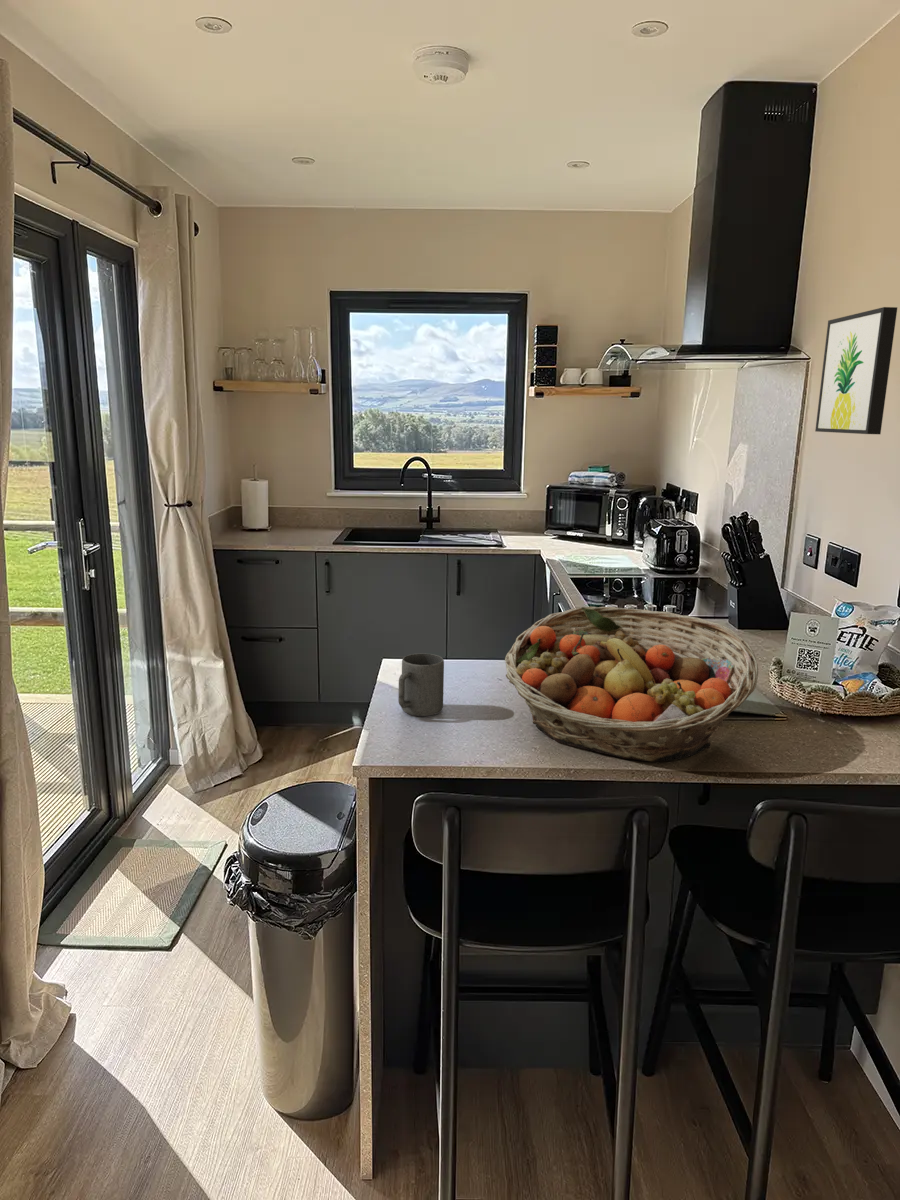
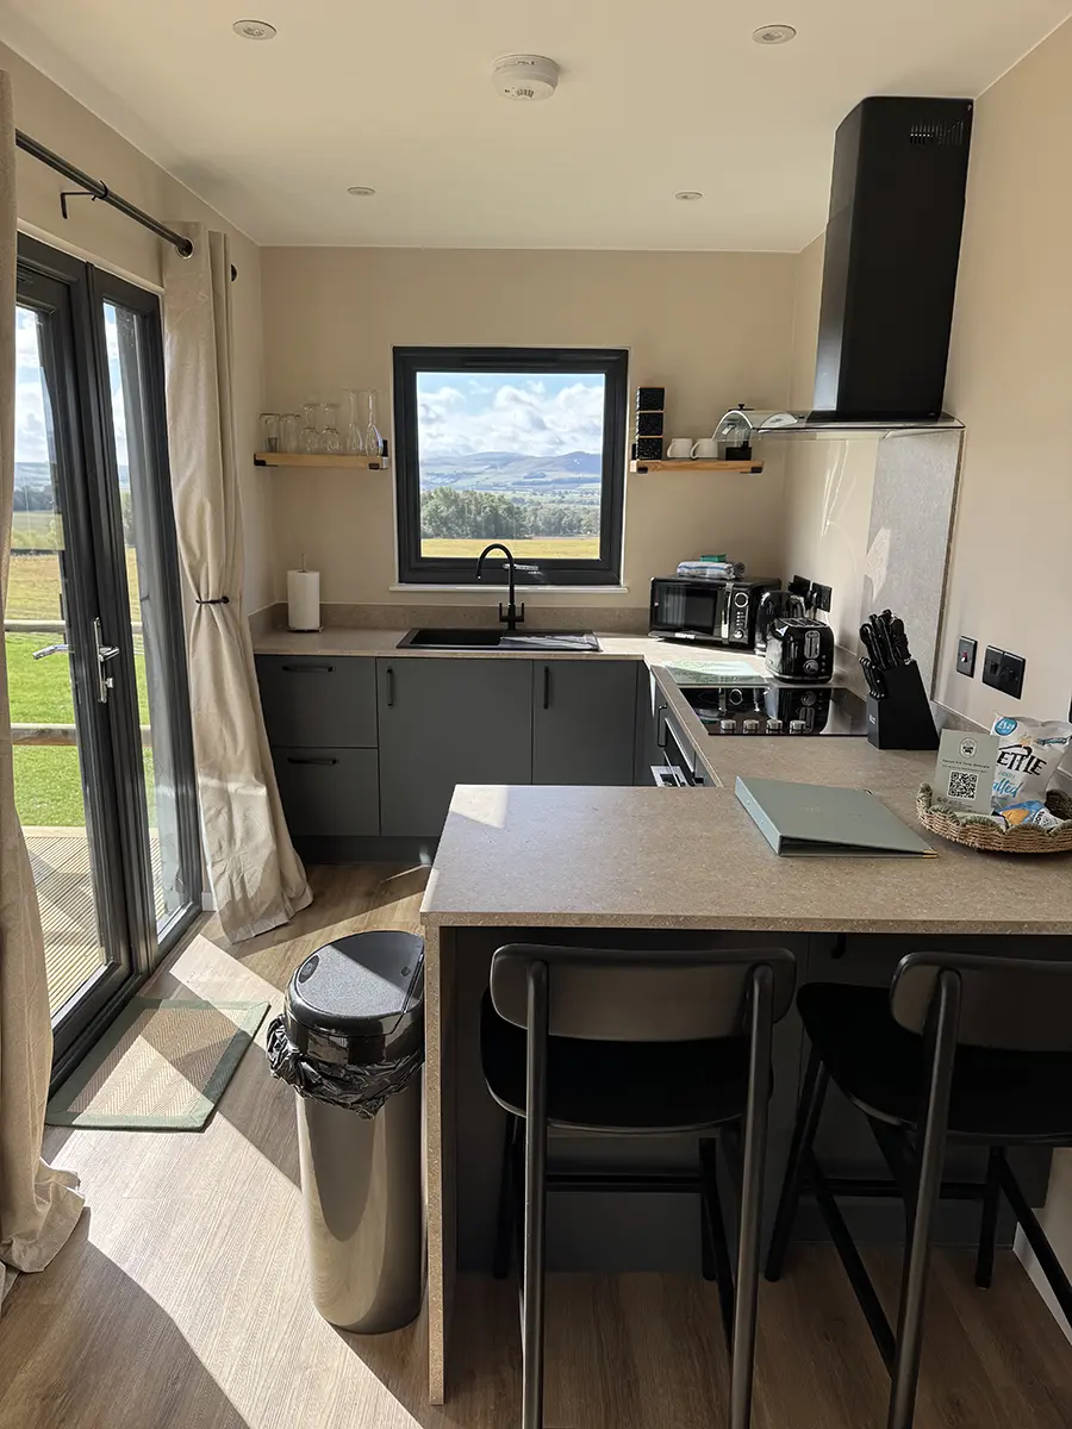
- wall art [814,306,898,435]
- fruit basket [504,606,759,763]
- mug [397,652,445,717]
